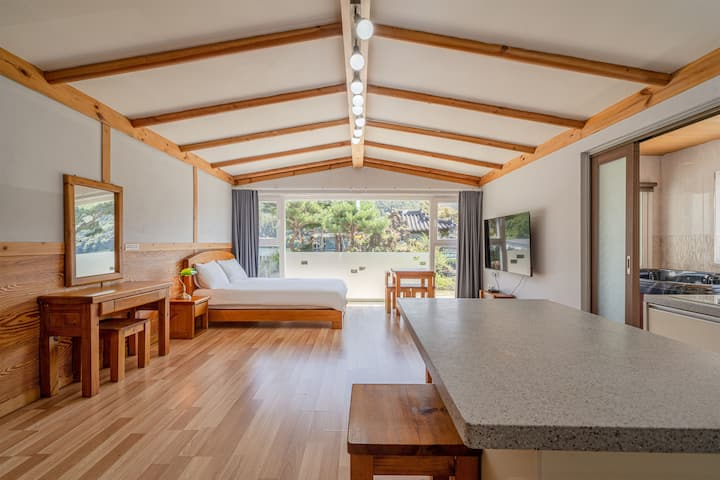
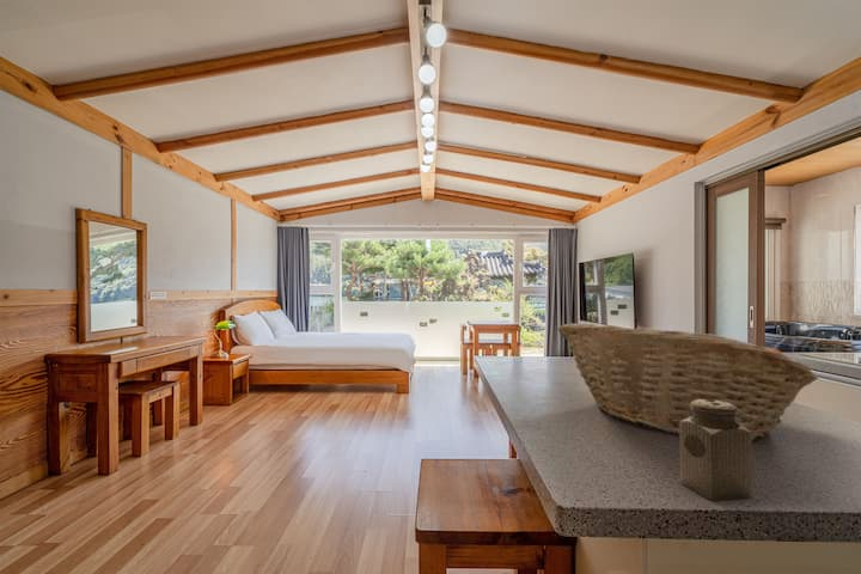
+ fruit basket [557,322,819,442]
+ salt shaker [678,399,753,501]
